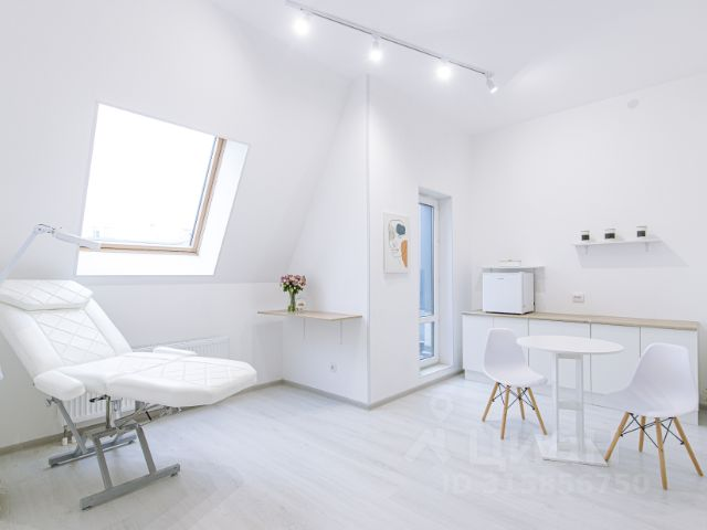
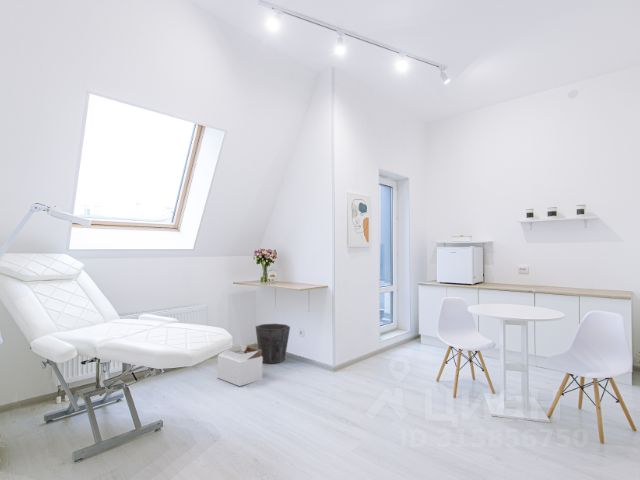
+ stool [216,343,263,387]
+ waste bin [255,323,291,364]
